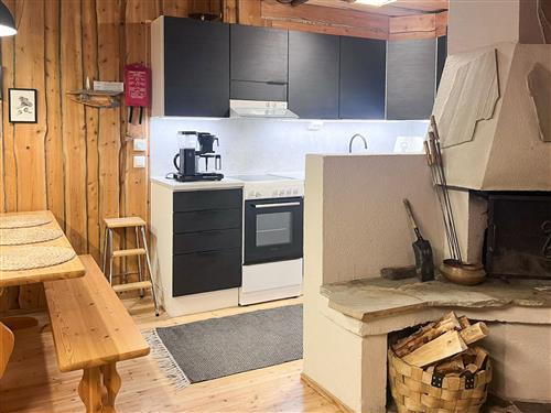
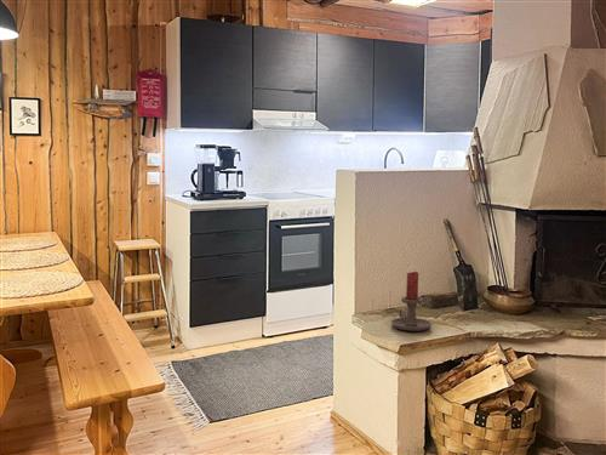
+ candle holder [390,271,433,332]
